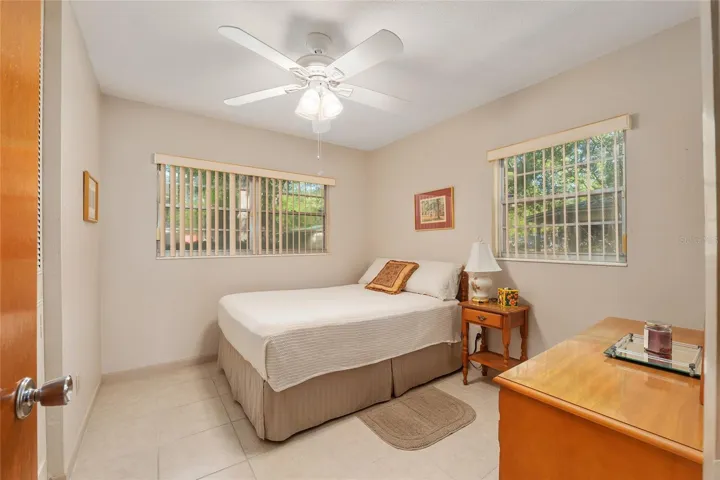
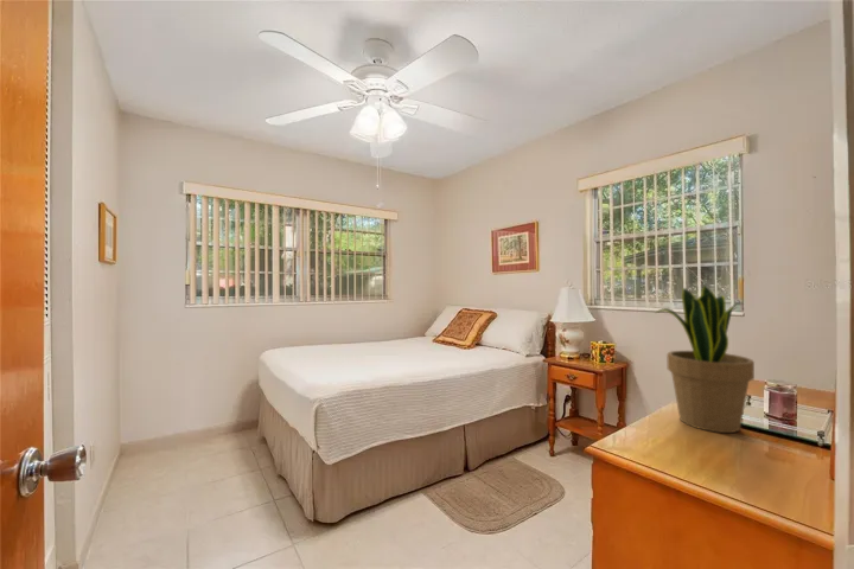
+ potted plant [654,284,756,434]
